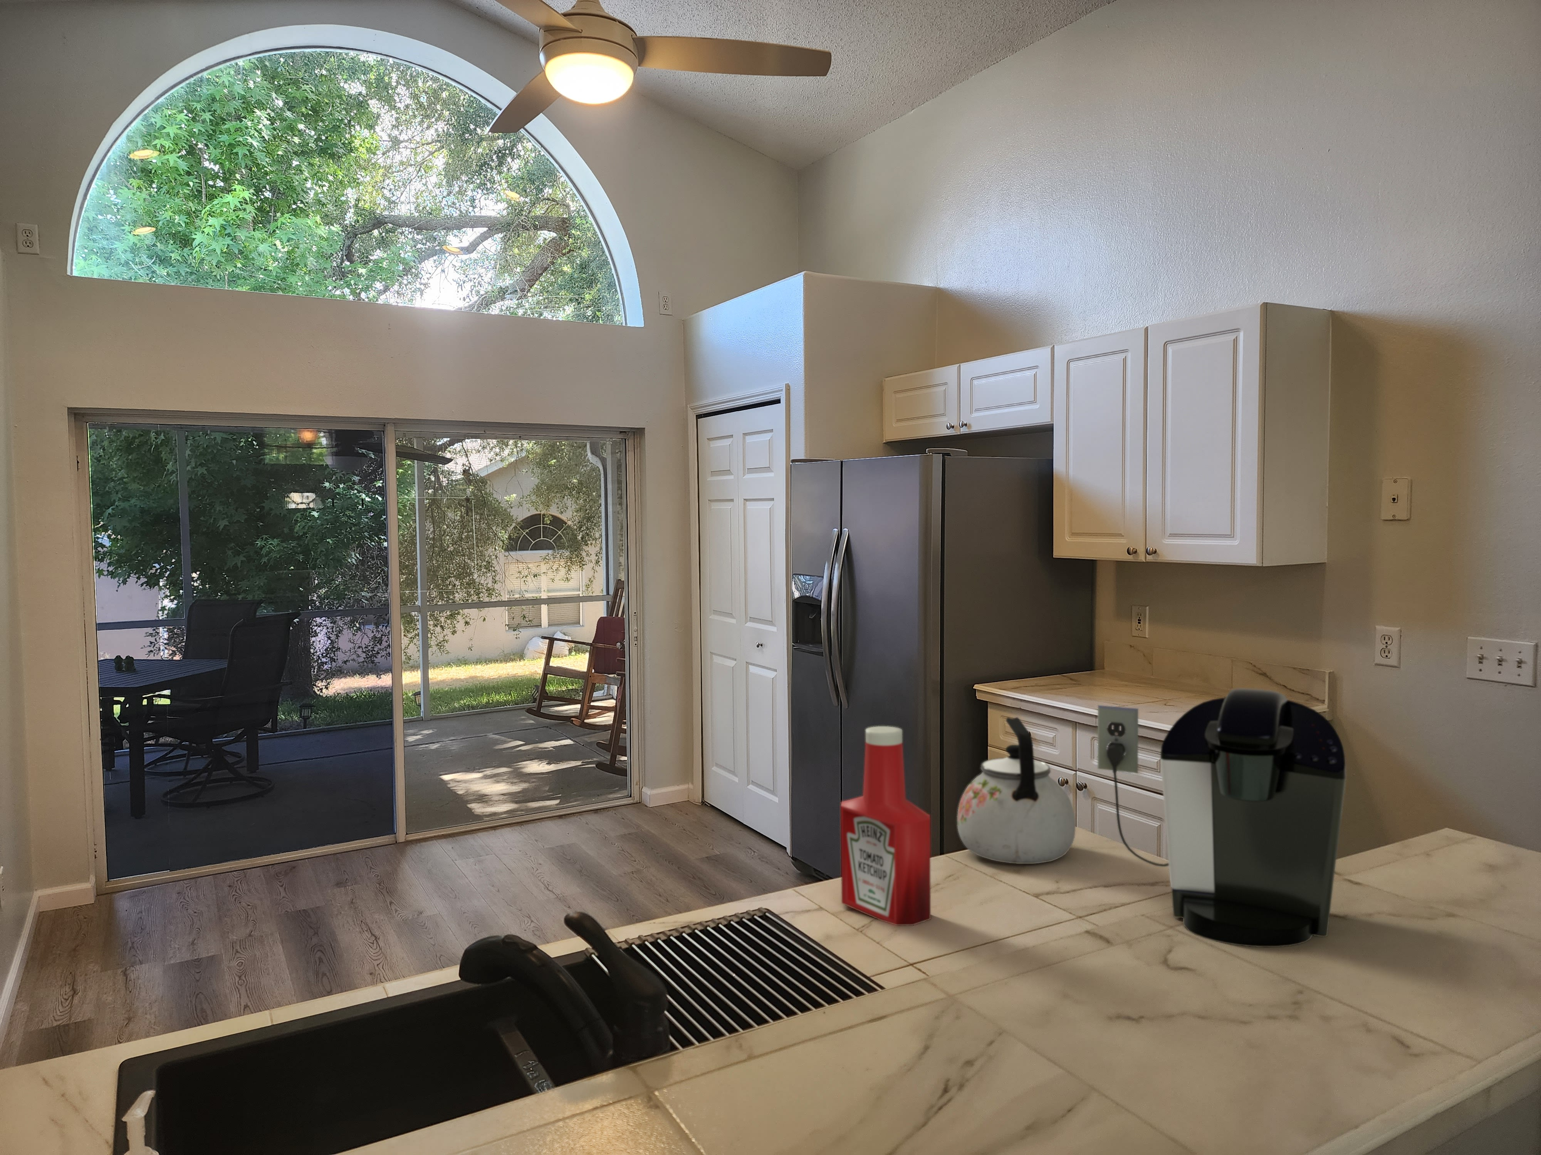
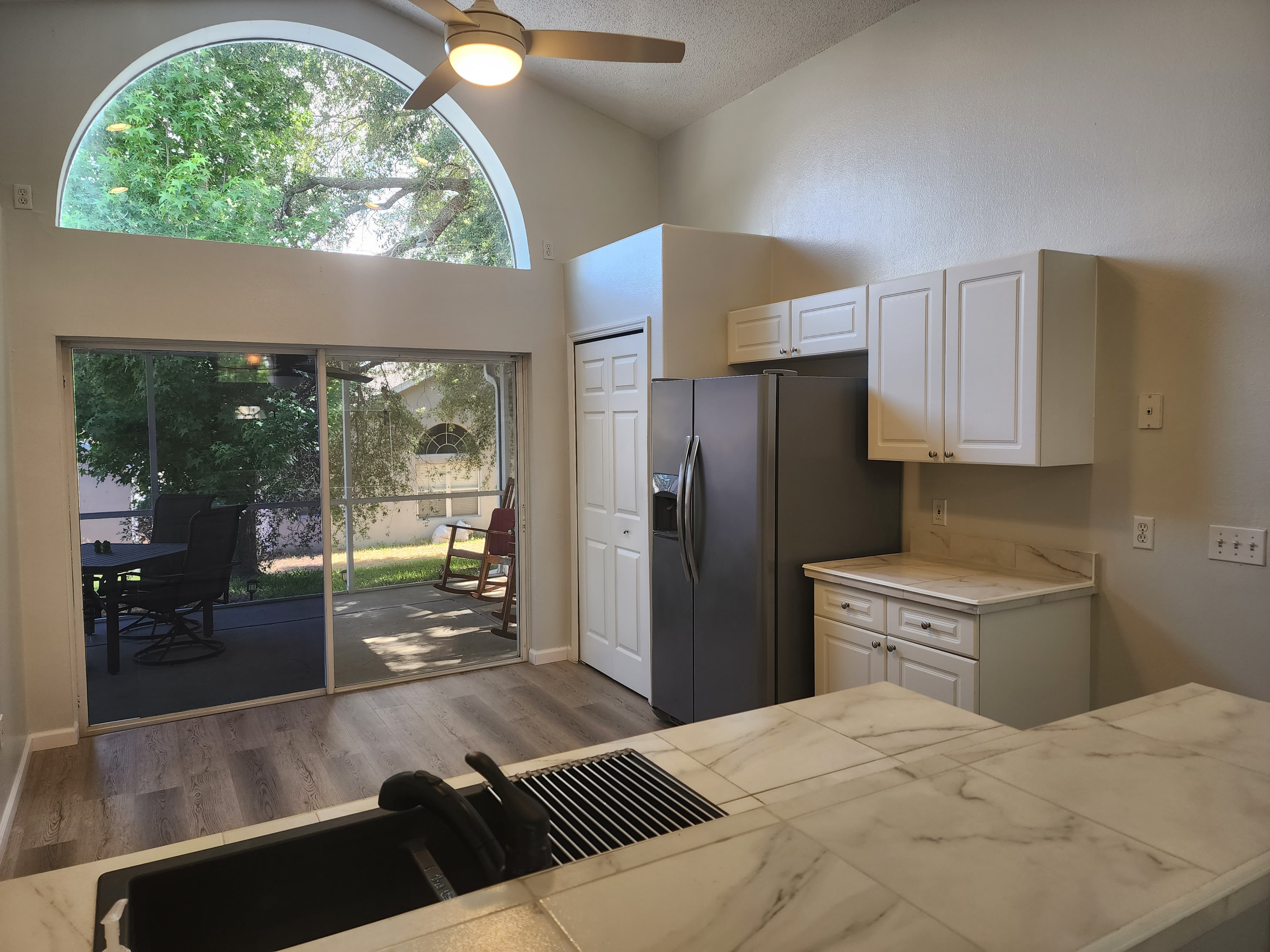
- soap bottle [840,726,931,926]
- kettle [956,717,1076,864]
- coffee maker [1097,688,1347,948]
